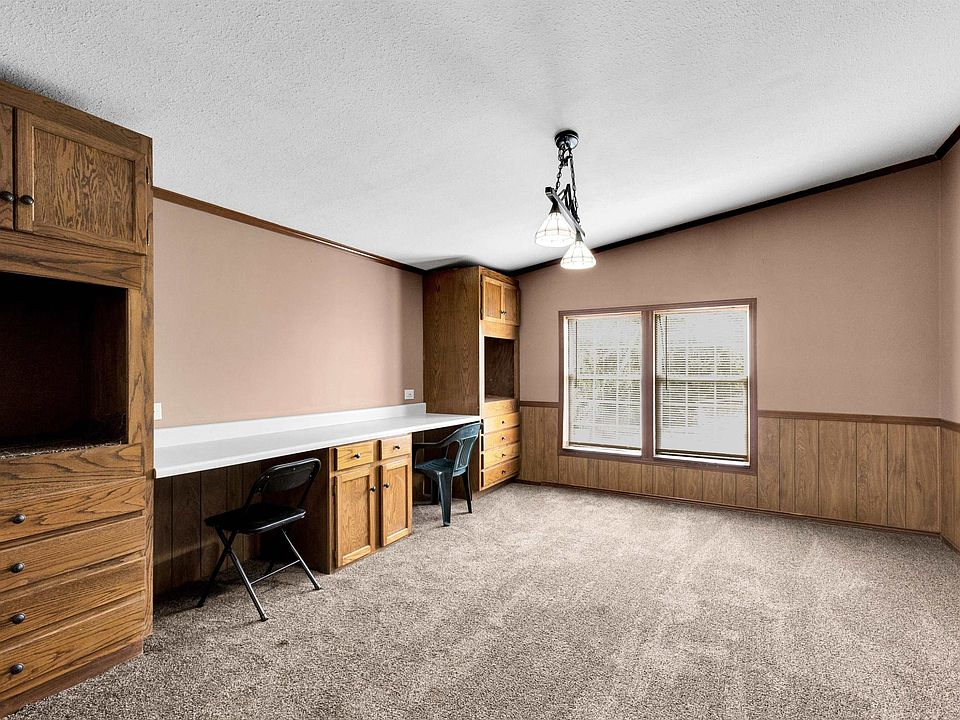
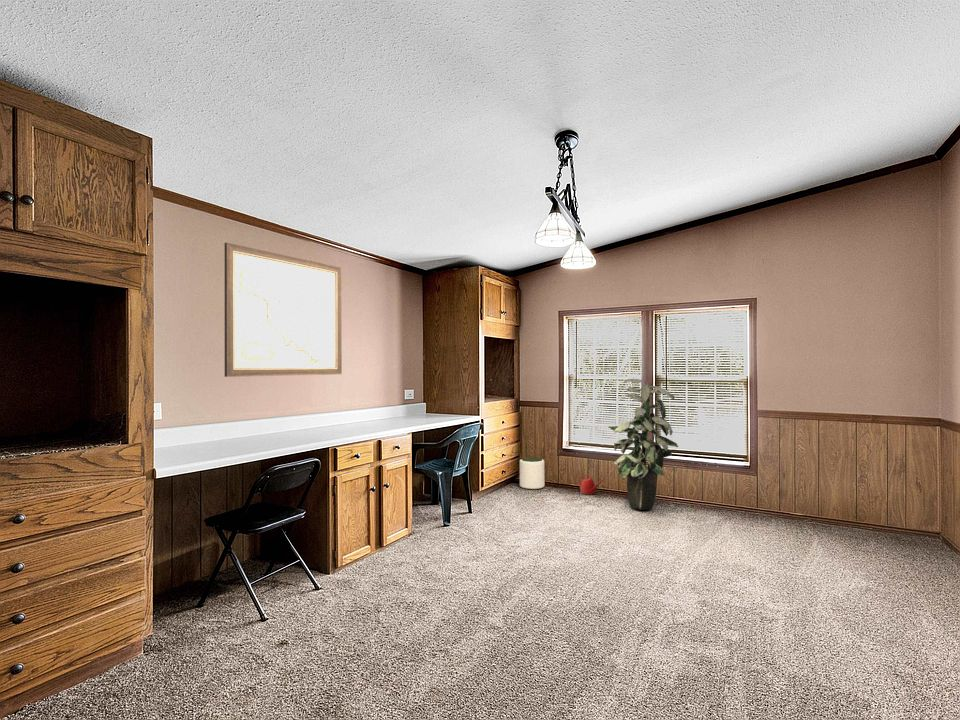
+ plant pot [519,456,546,490]
+ watering can [578,474,606,496]
+ wall art [224,242,343,378]
+ indoor plant [607,378,679,511]
